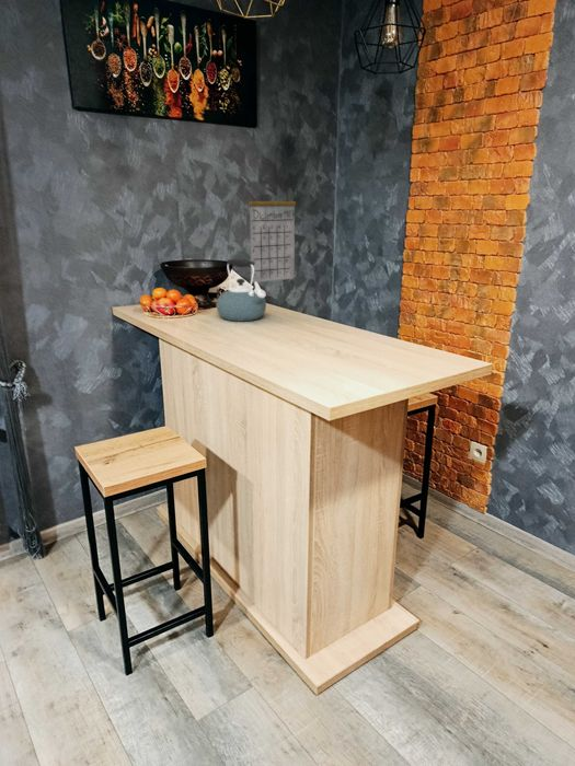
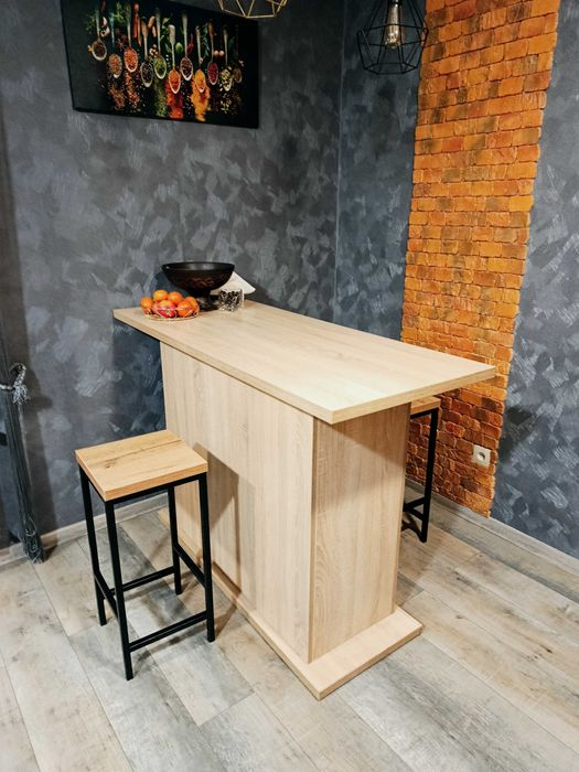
- kettle [216,258,267,322]
- calendar [248,182,297,283]
